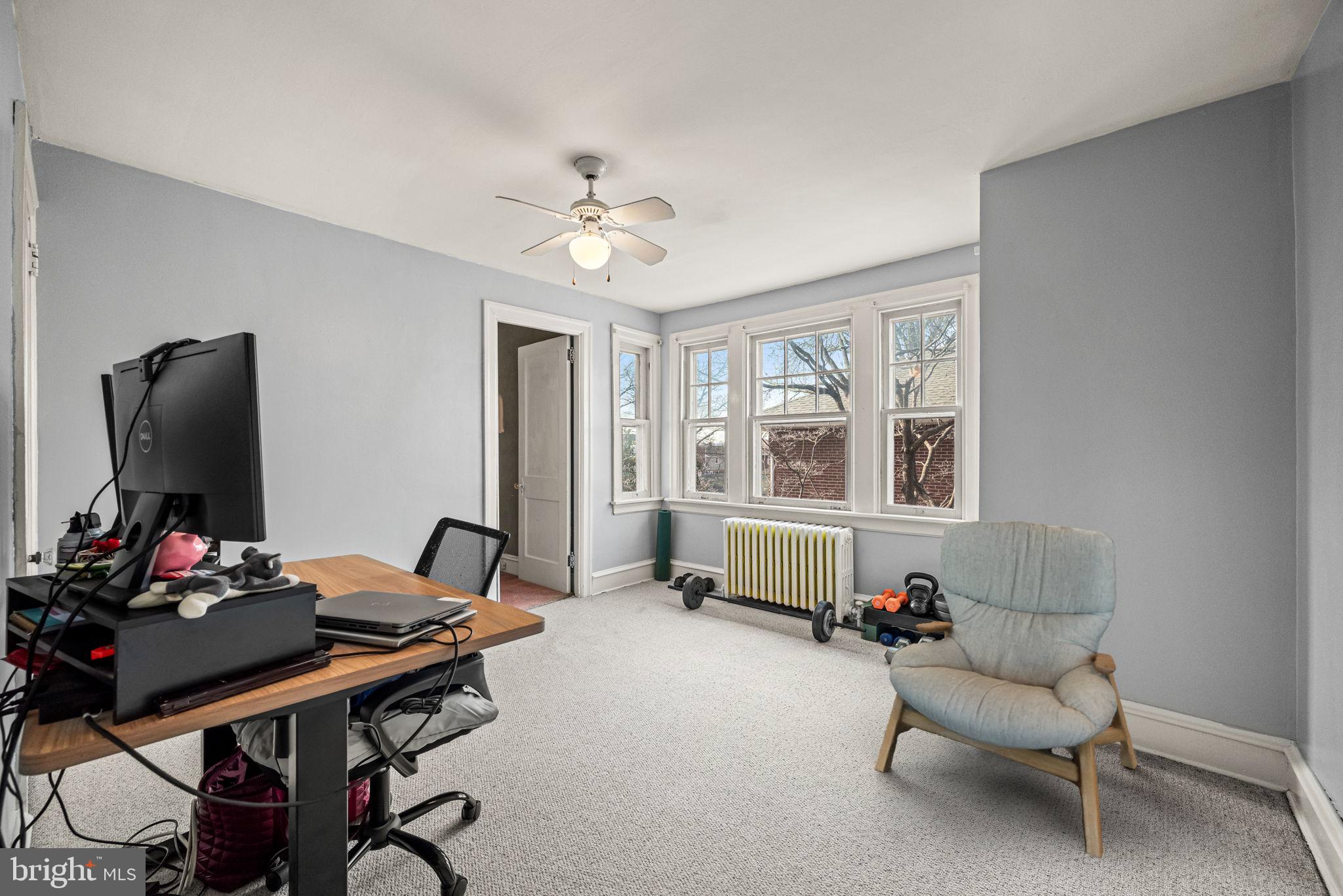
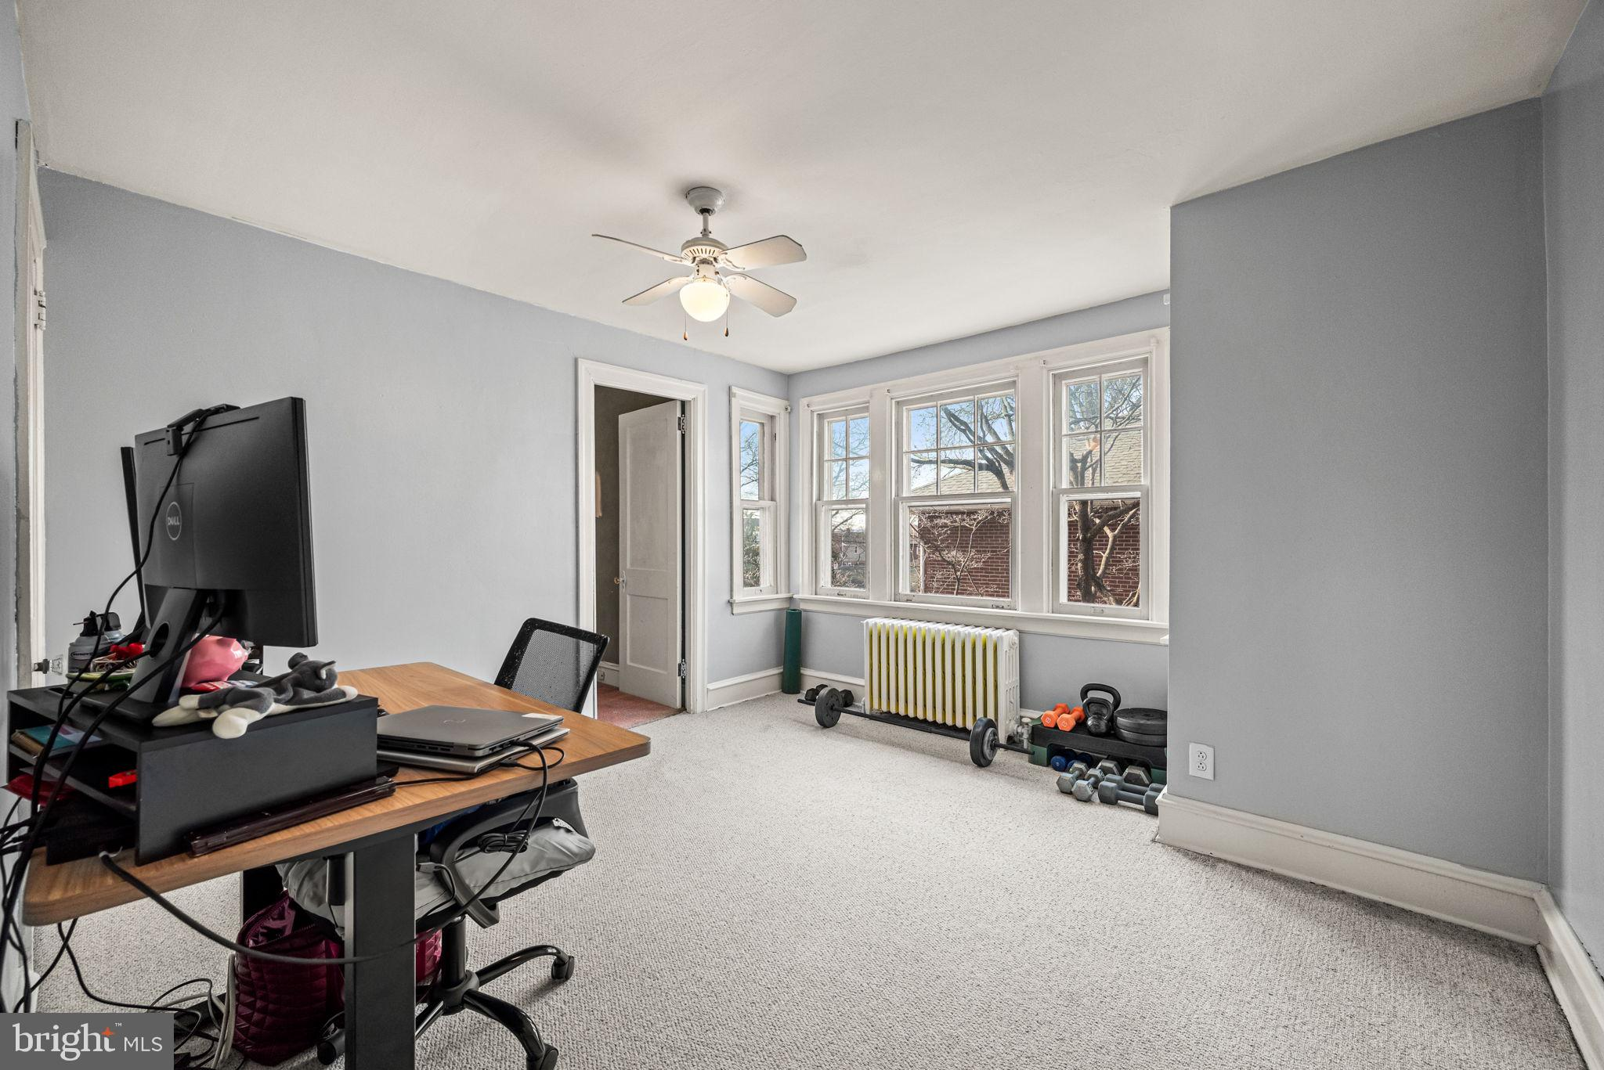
- armchair [874,520,1138,859]
